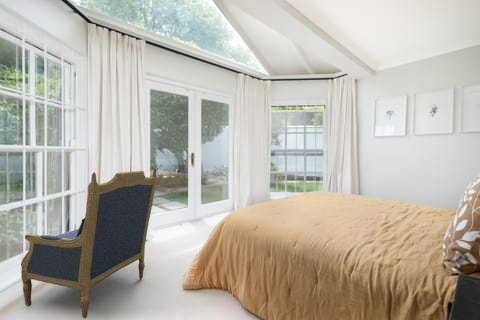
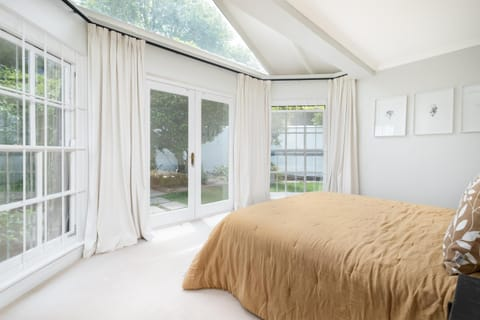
- armchair [20,167,157,319]
